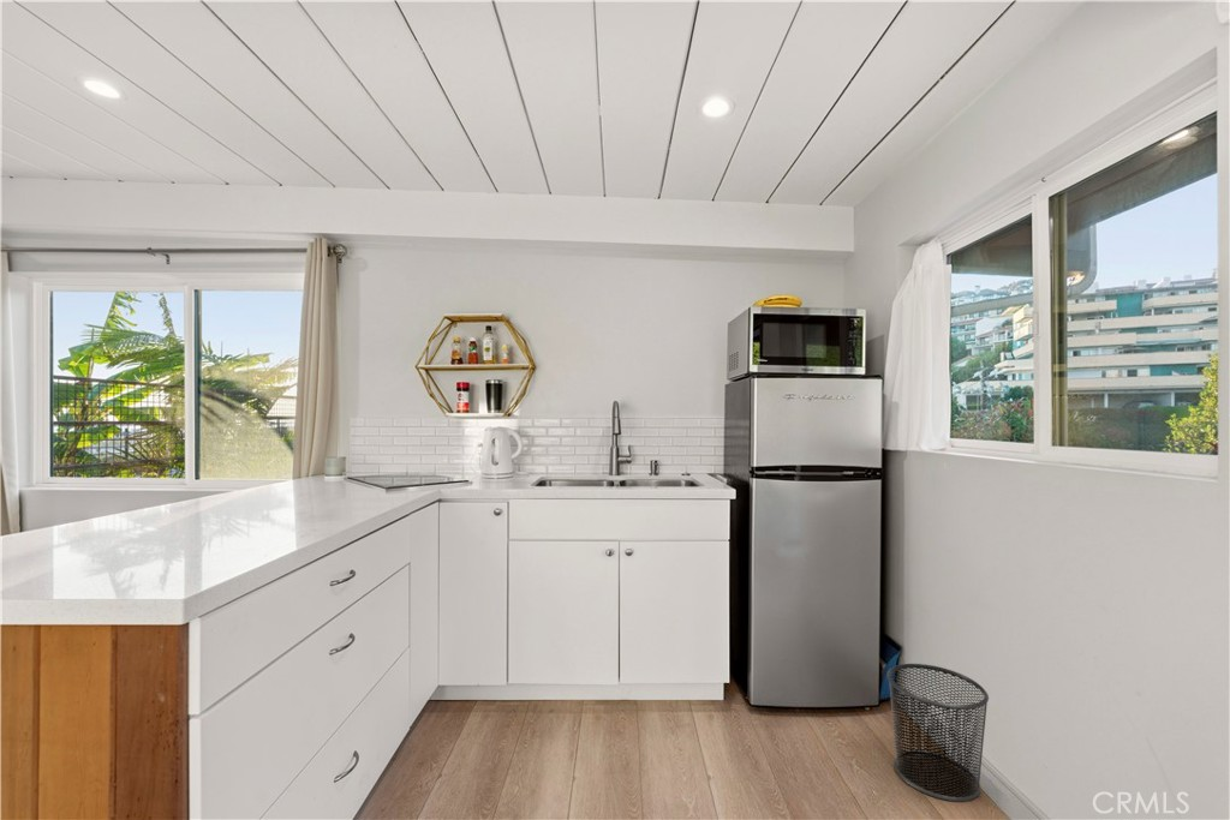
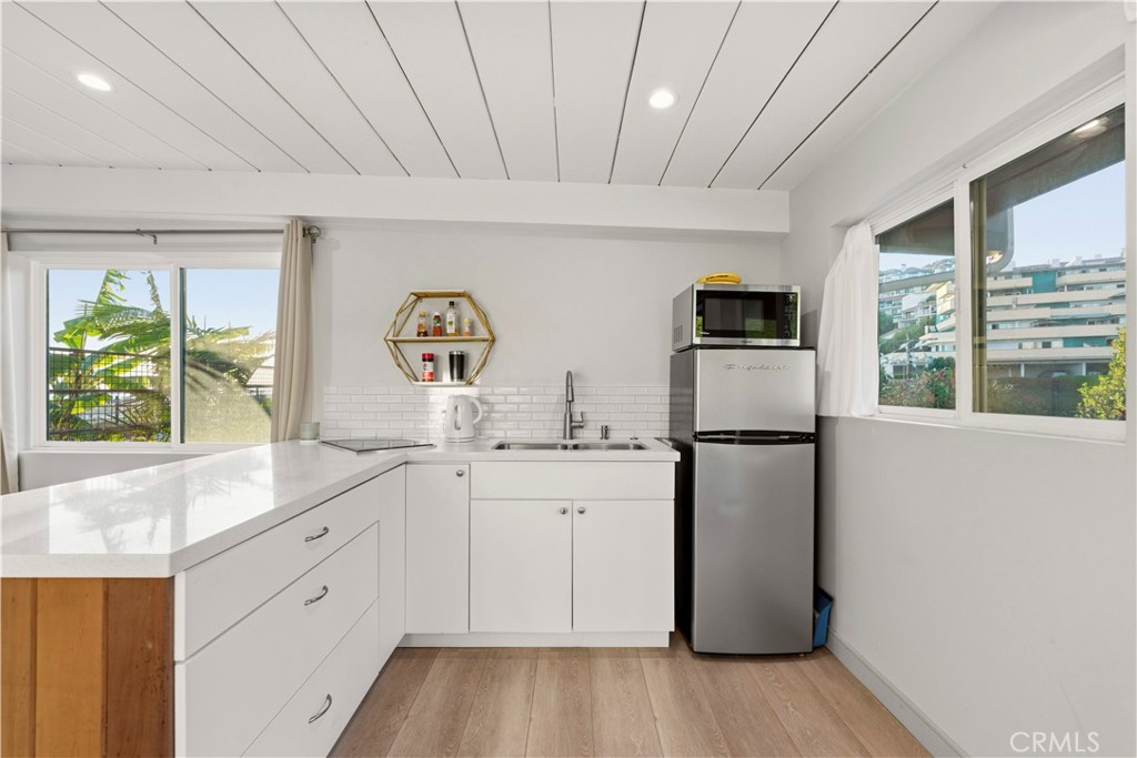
- waste bin [885,663,990,803]
